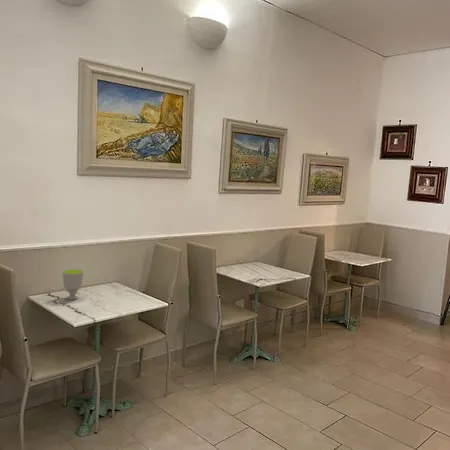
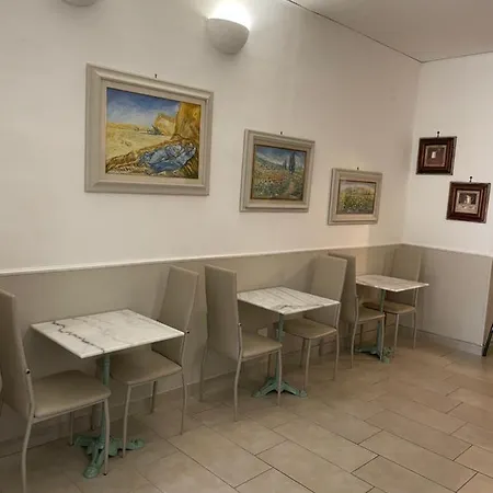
- cup [61,268,85,301]
